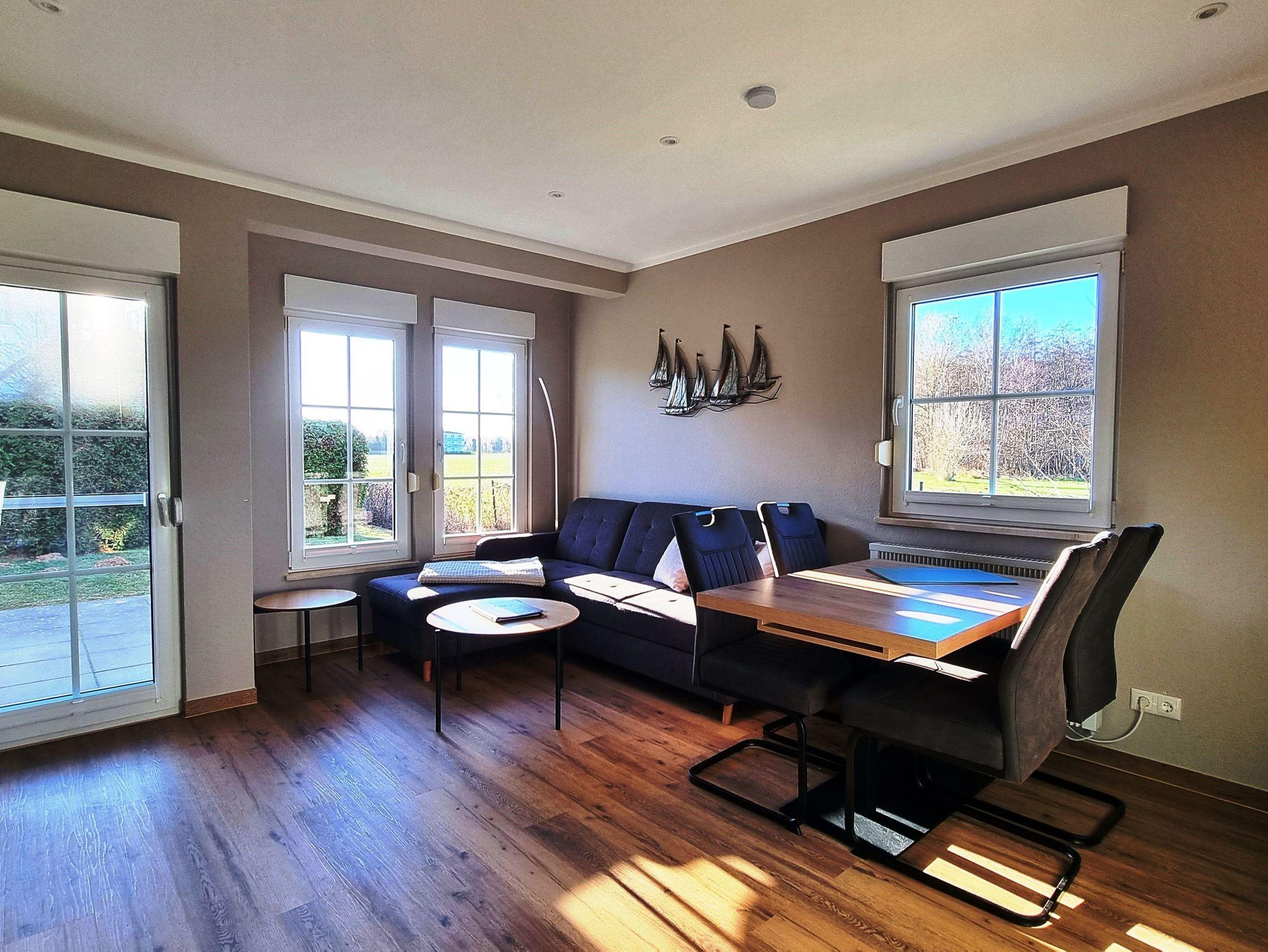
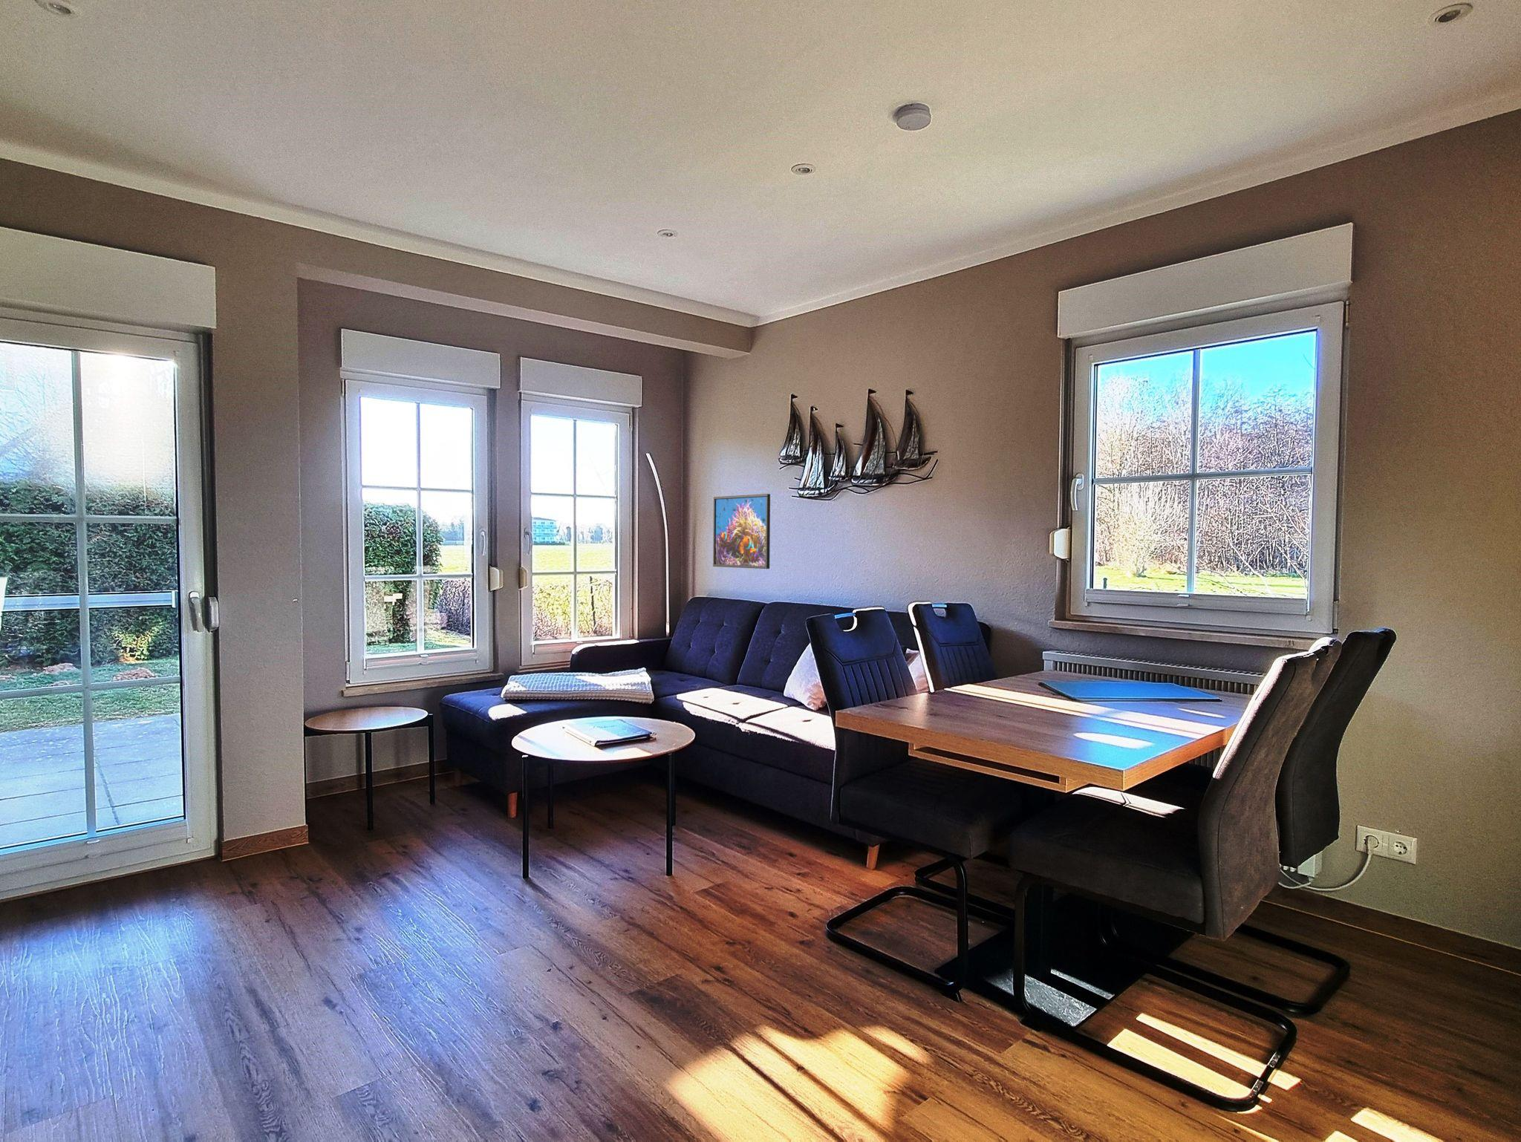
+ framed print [713,493,771,570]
